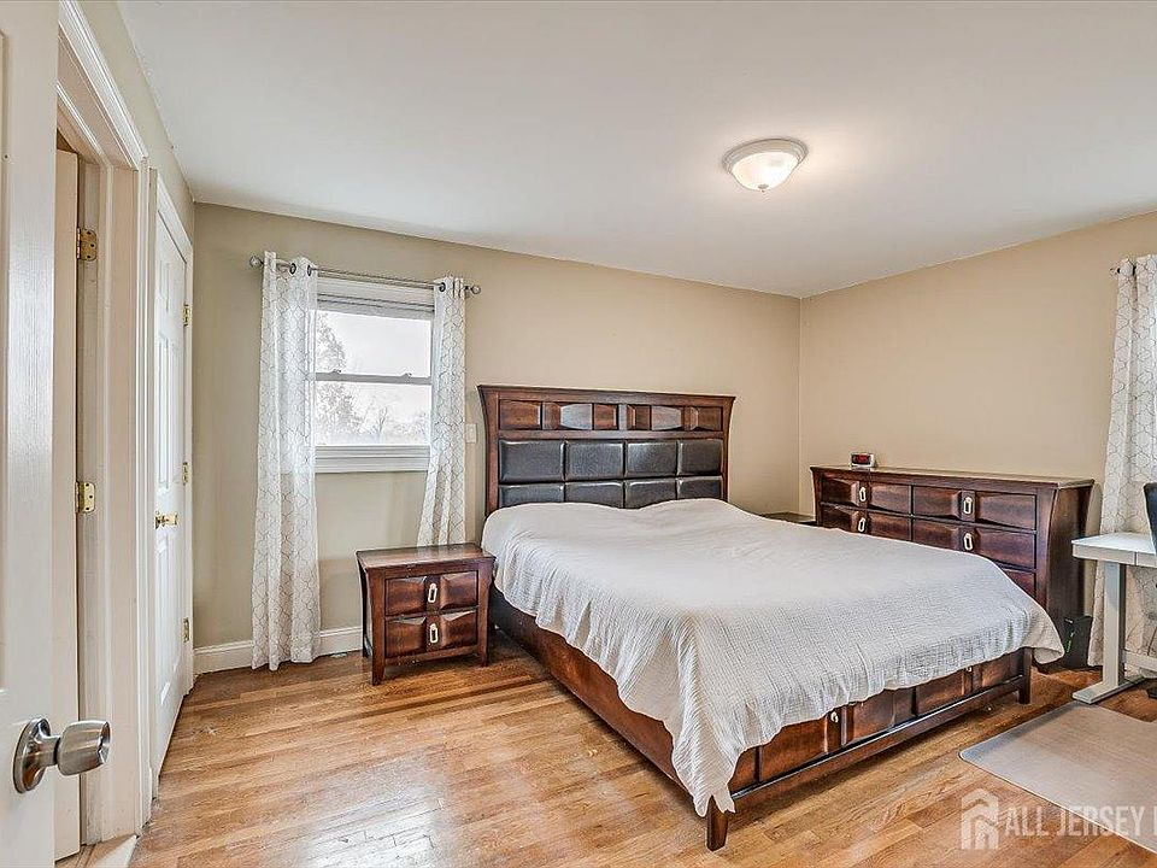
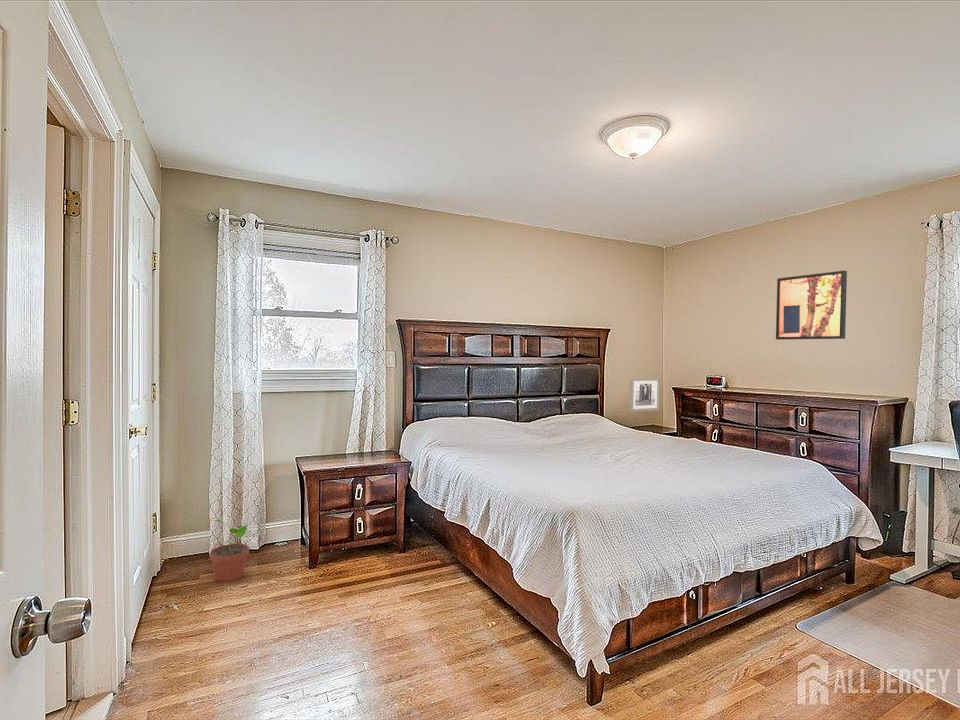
+ wall art [775,270,848,341]
+ potted plant [209,519,250,583]
+ wall art [629,377,661,413]
